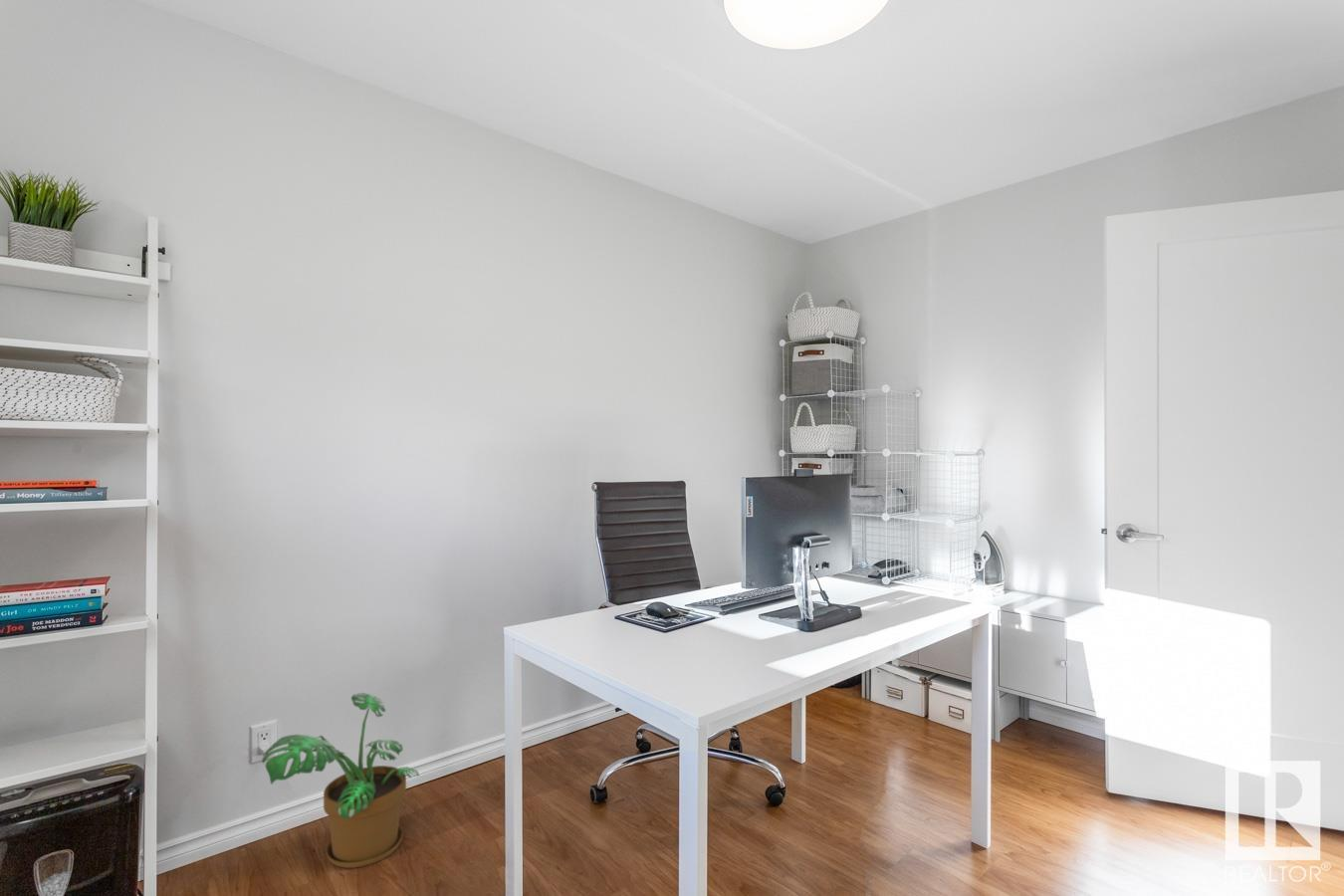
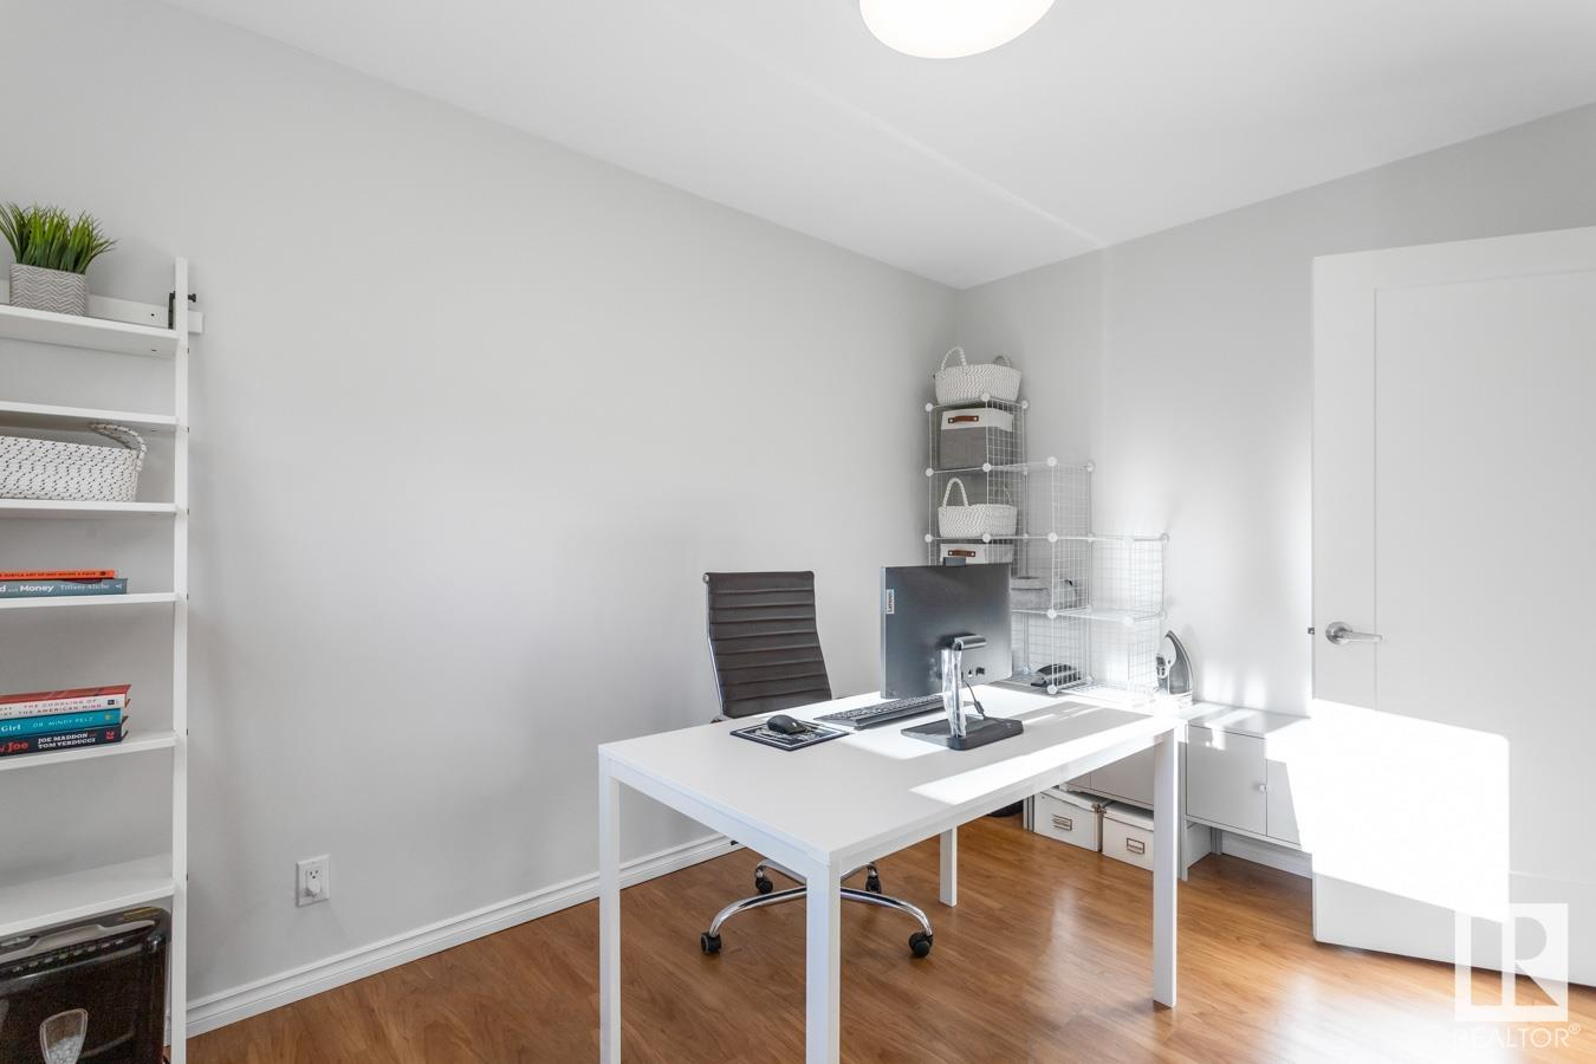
- potted plant [261,692,420,869]
